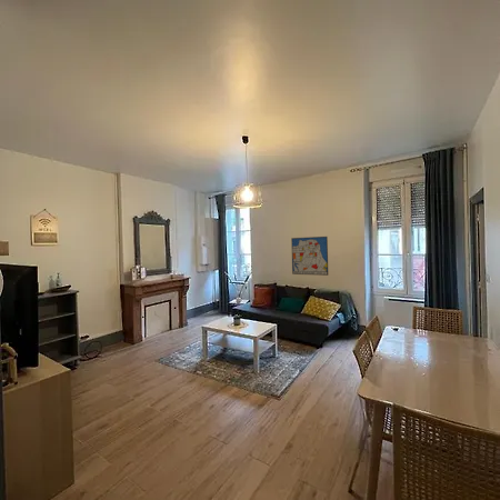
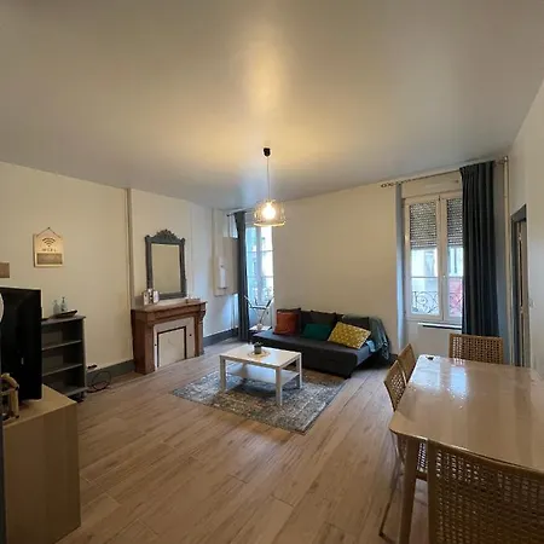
- wall art [290,236,329,277]
